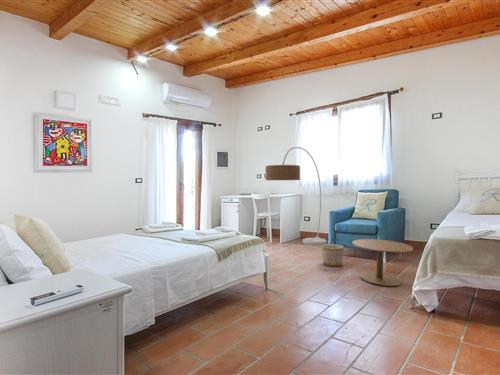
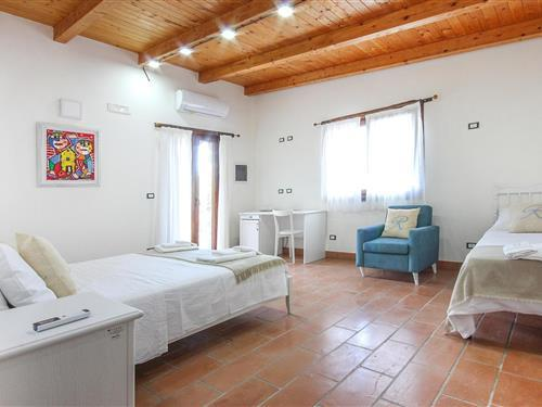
- floor lamp [265,146,328,246]
- planter [321,243,345,267]
- side table [351,238,414,287]
